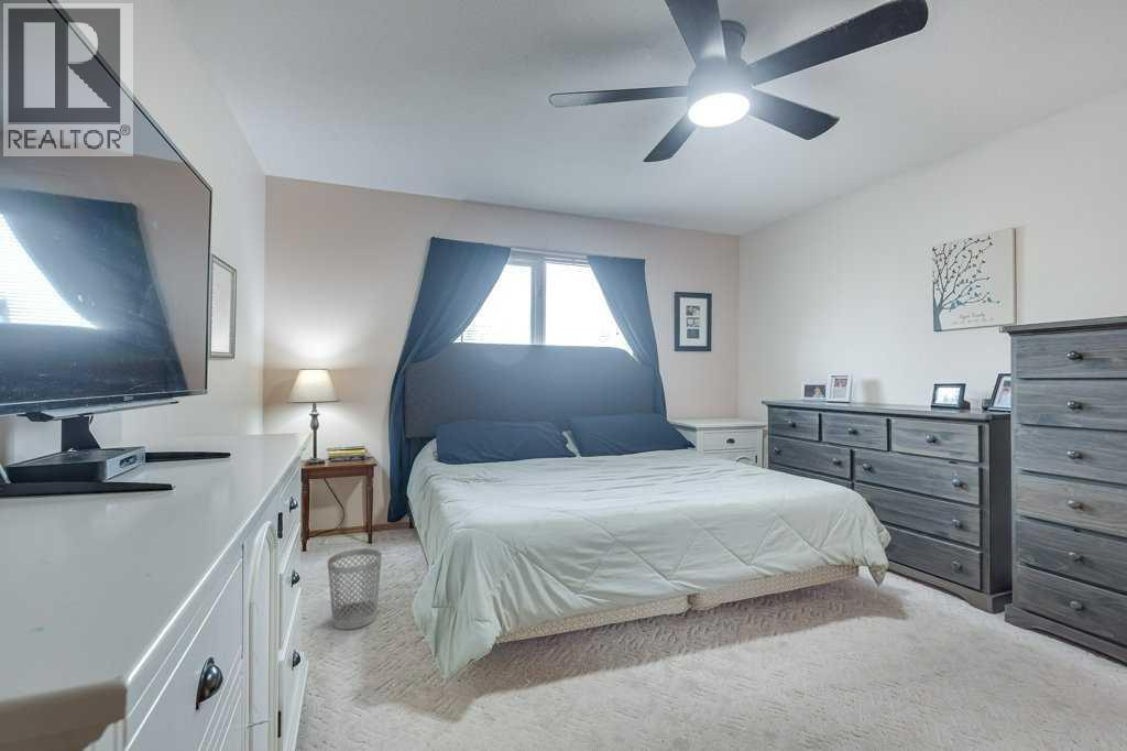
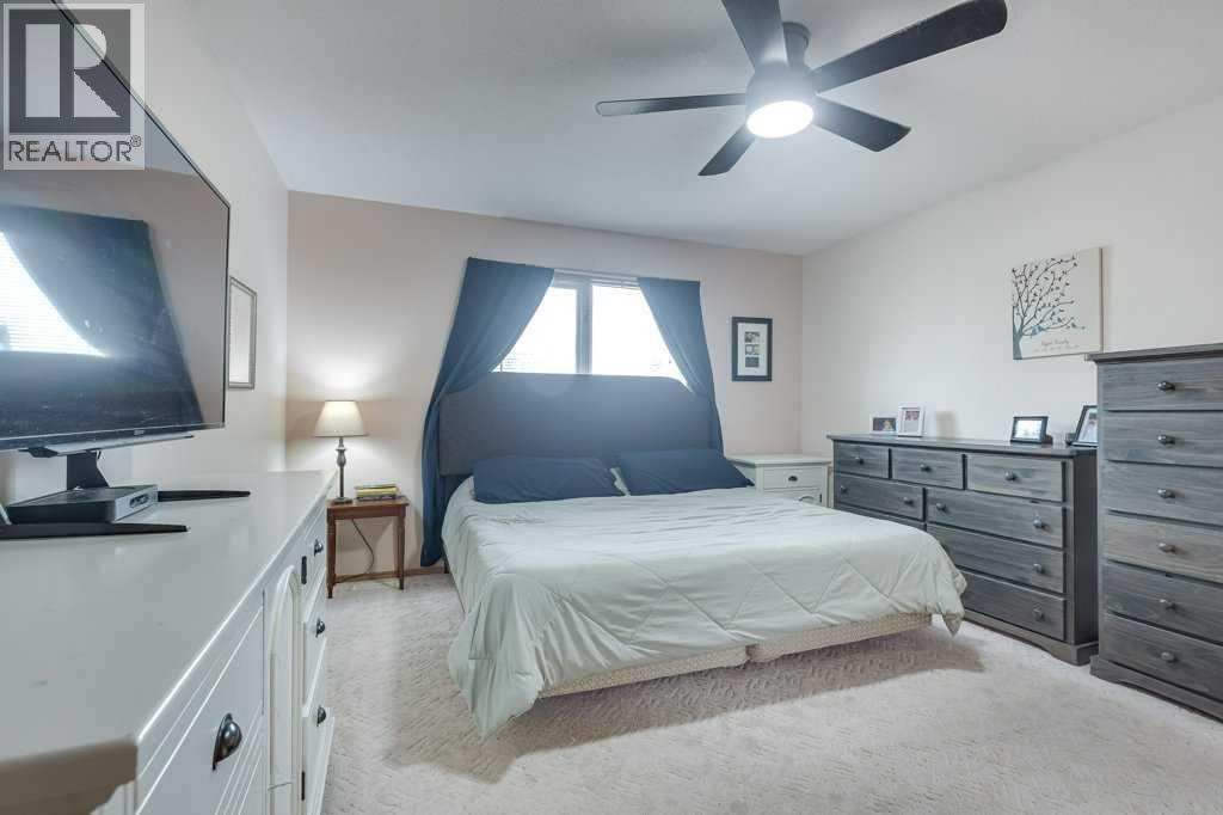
- wastebasket [327,547,383,631]
